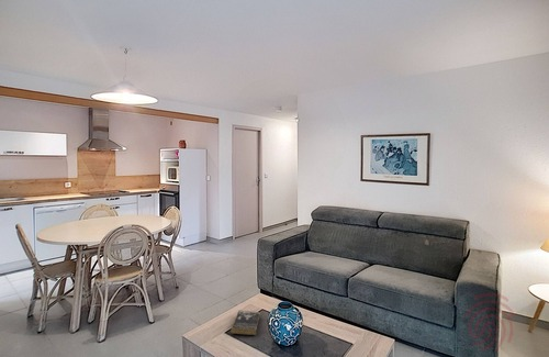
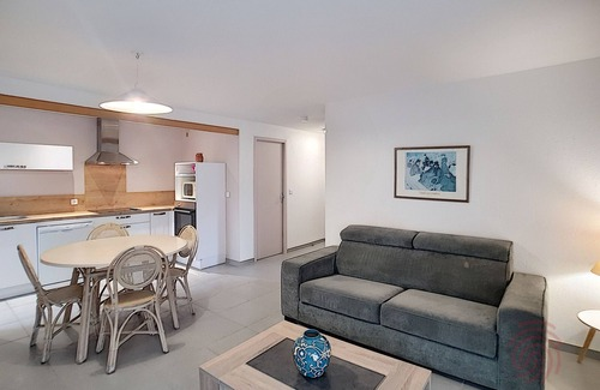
- book [229,309,261,336]
